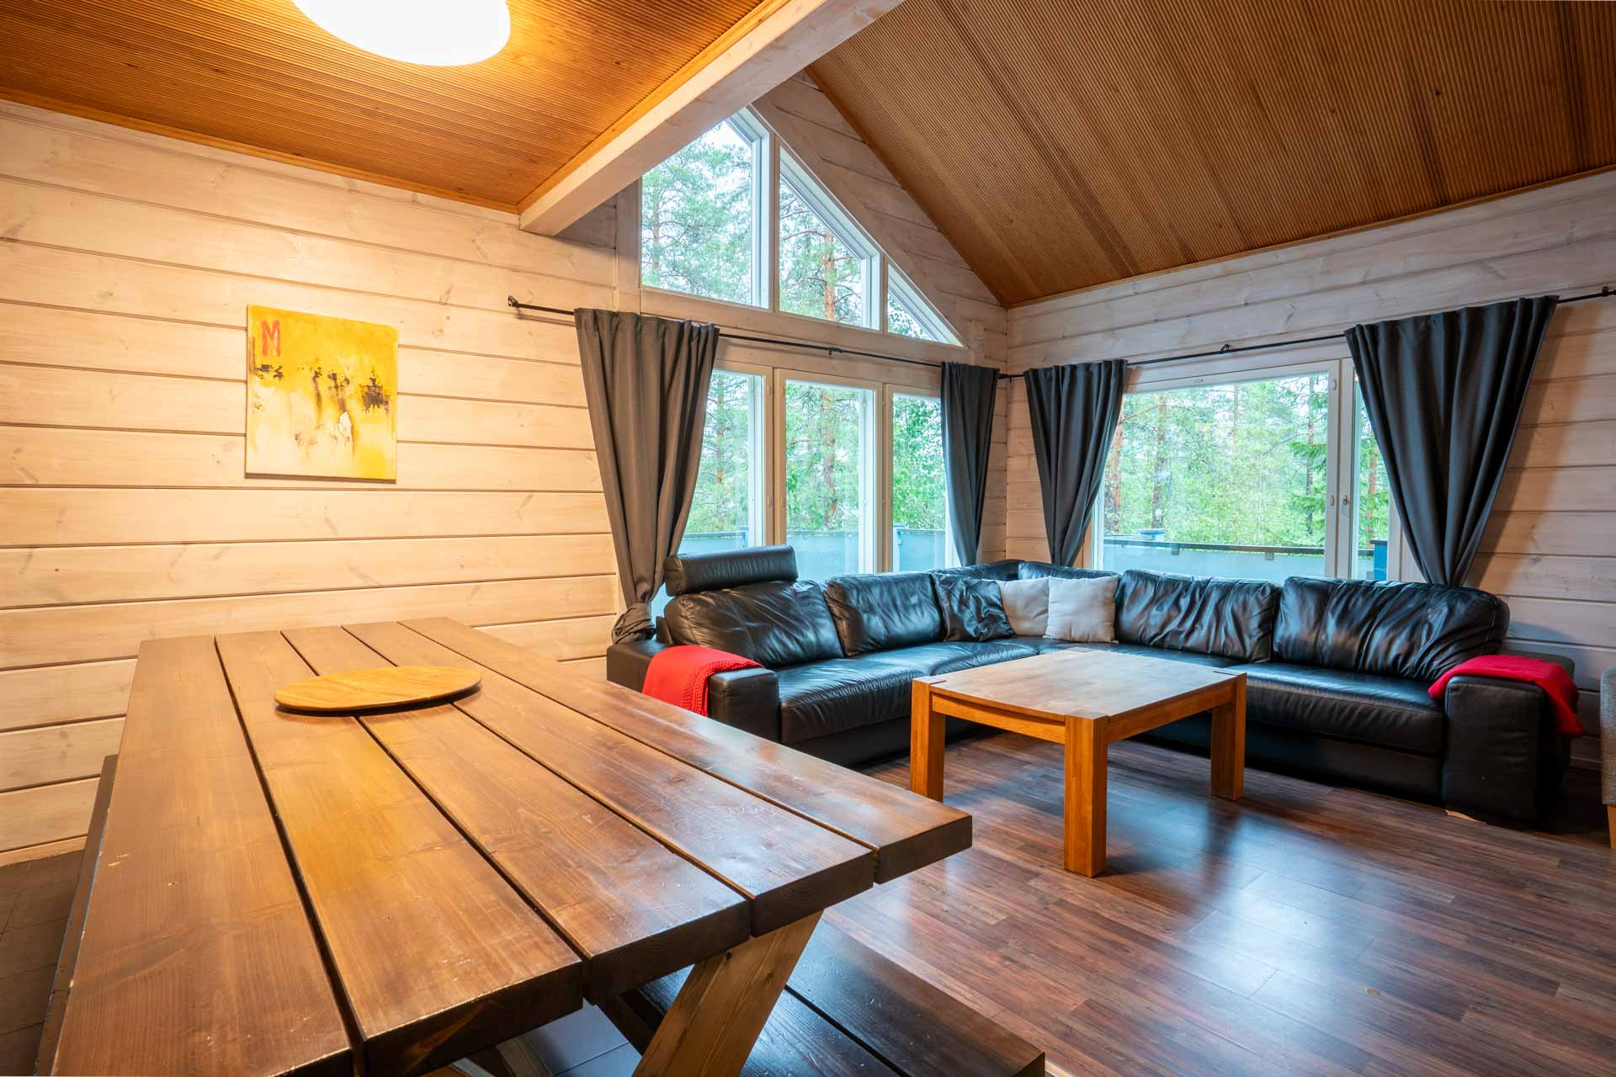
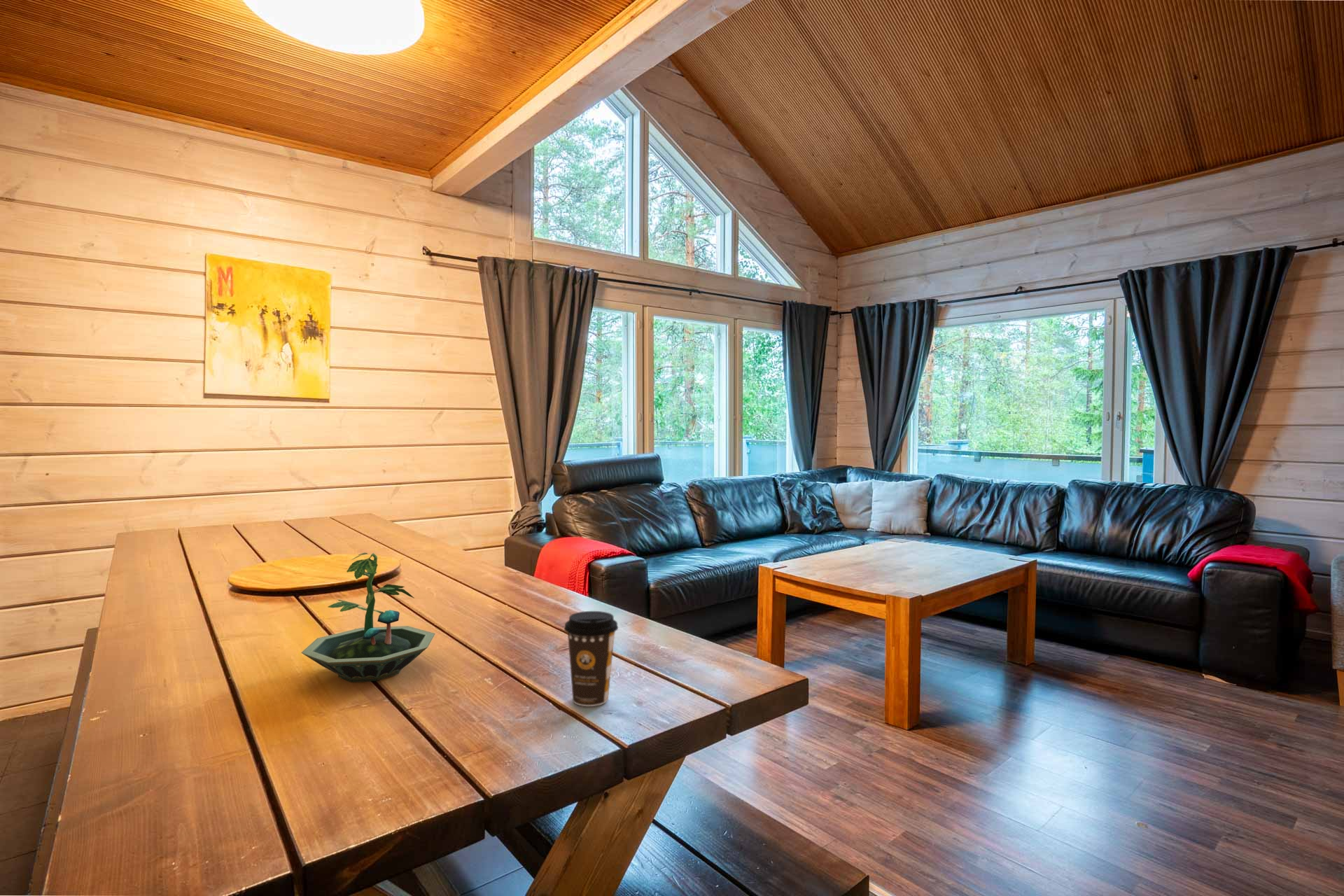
+ coffee cup [563,610,619,707]
+ terrarium [300,552,436,682]
